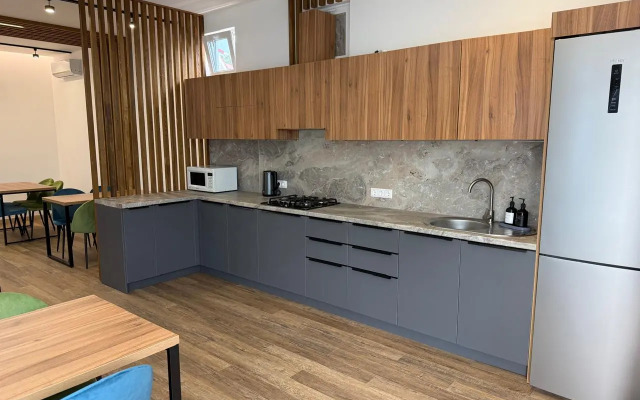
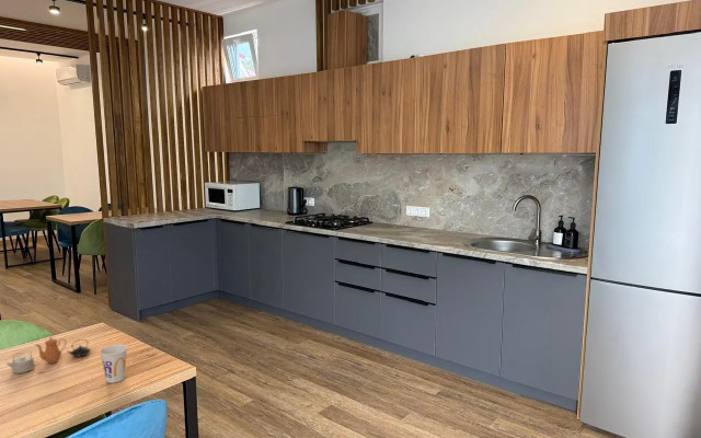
+ teapot [5,336,92,374]
+ cup [99,344,128,384]
